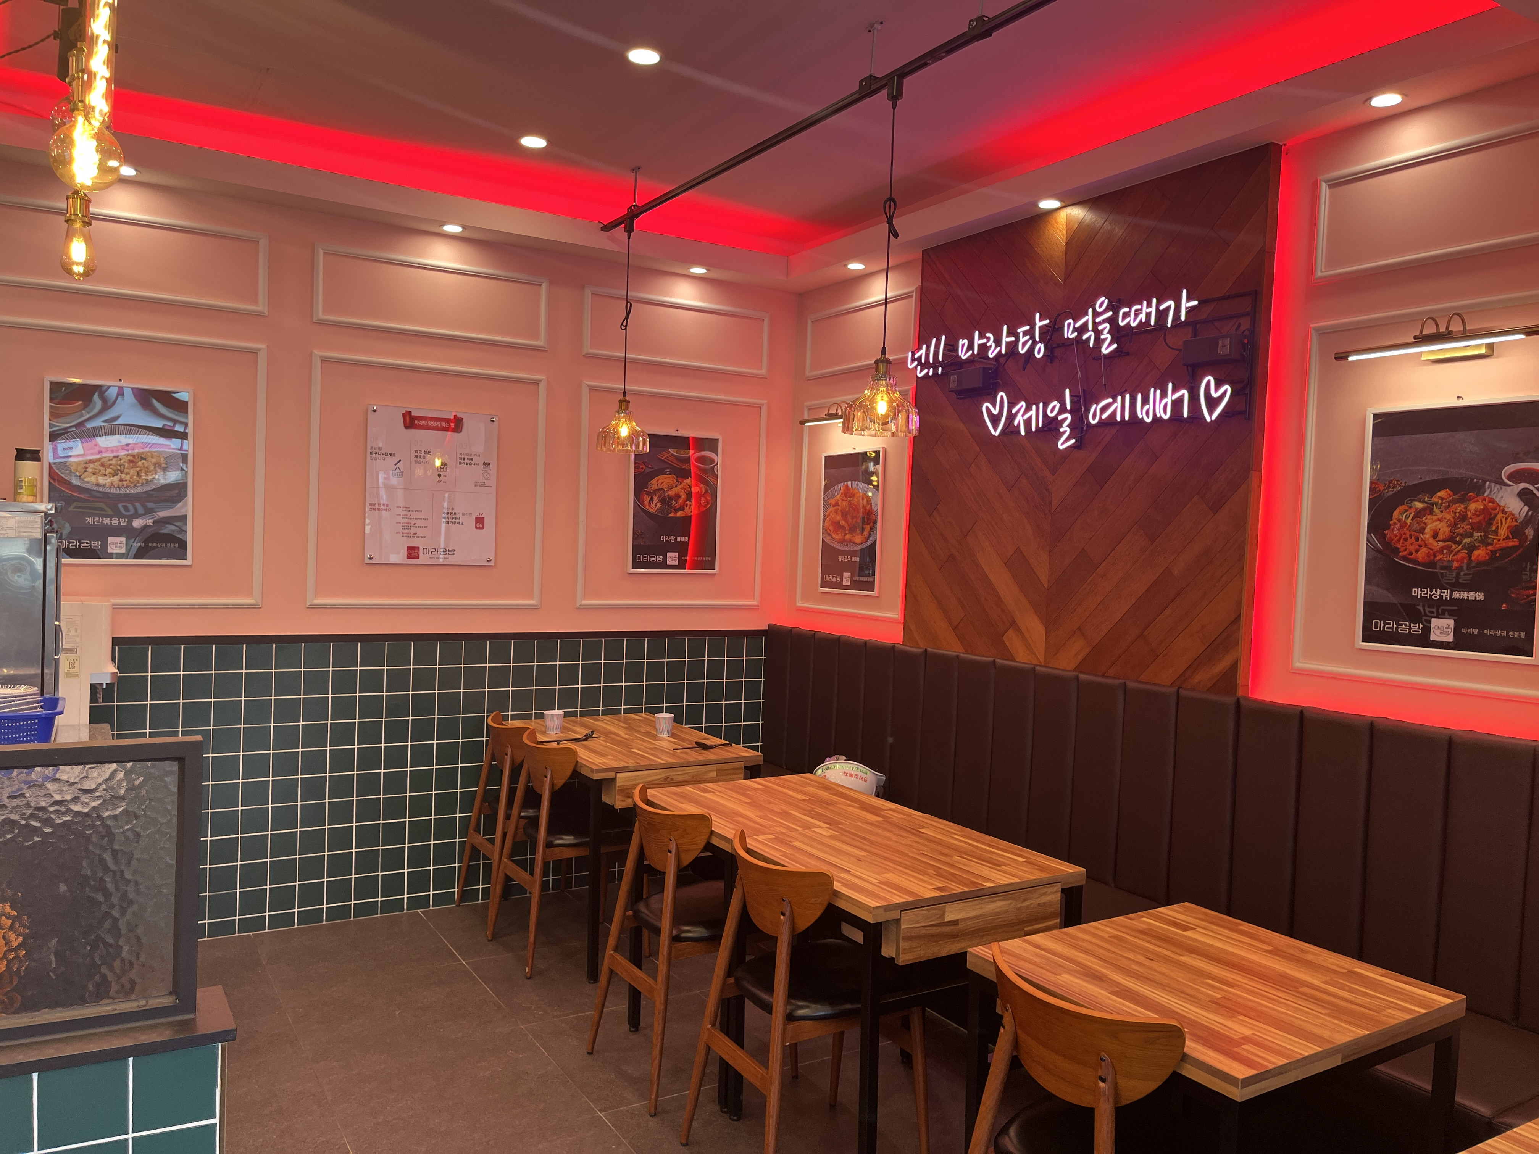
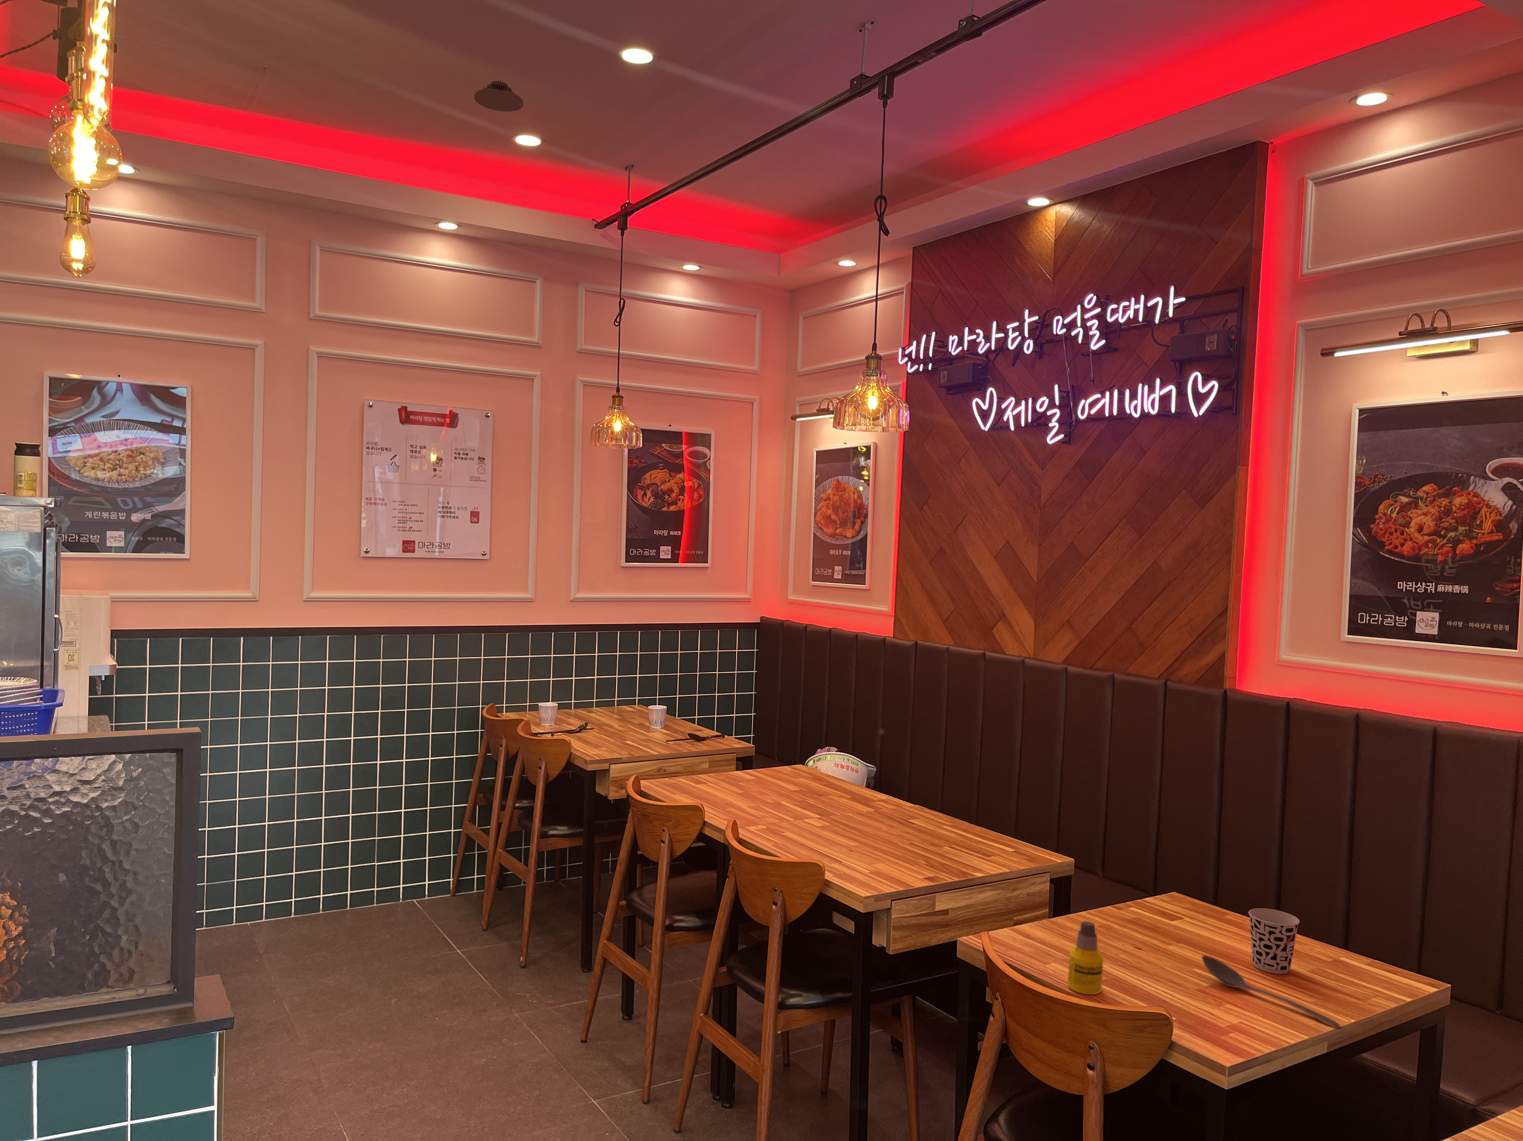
+ stirrer [1202,955,1341,1028]
+ bottle [1067,920,1103,995]
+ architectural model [474,80,524,111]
+ cup [1248,907,1300,974]
